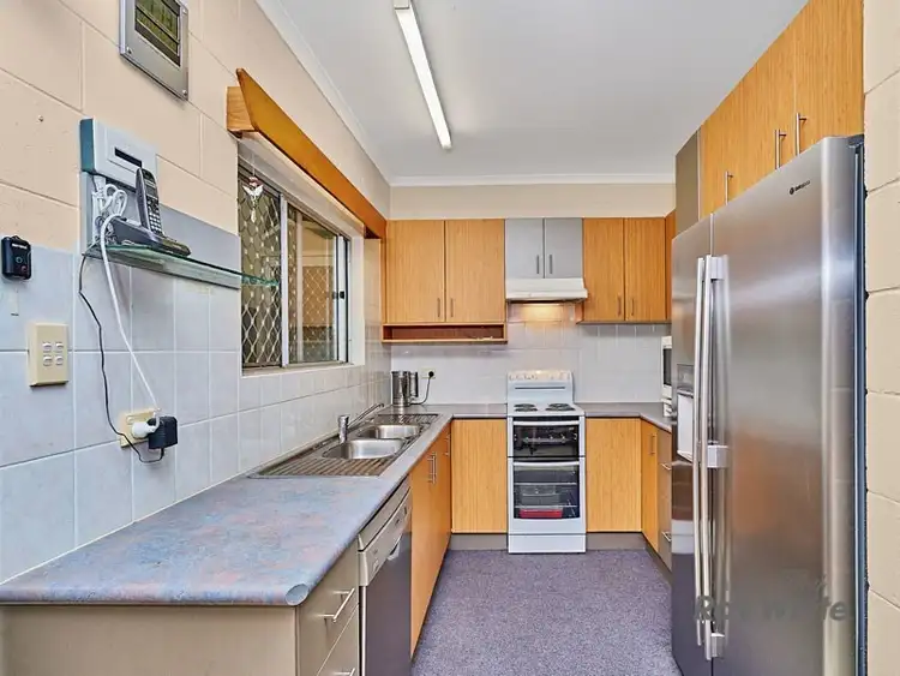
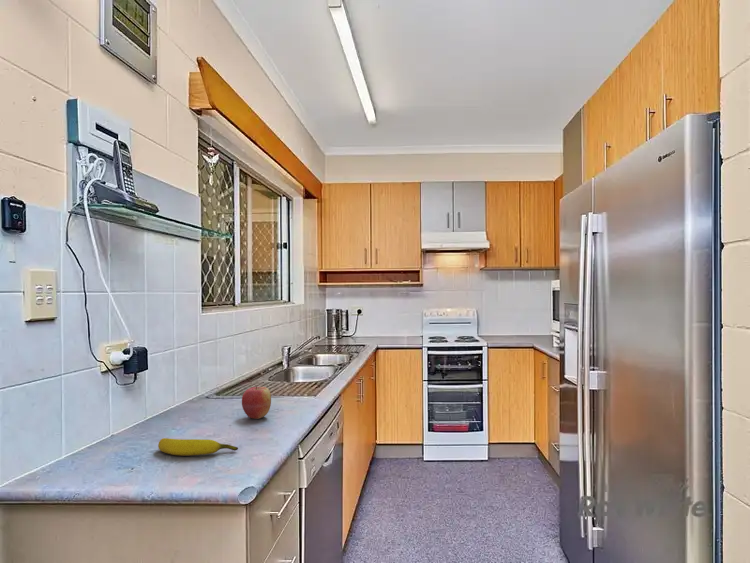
+ apple [241,386,272,420]
+ banana [157,437,239,457]
